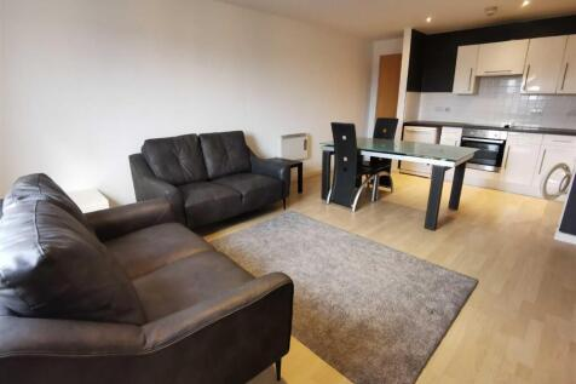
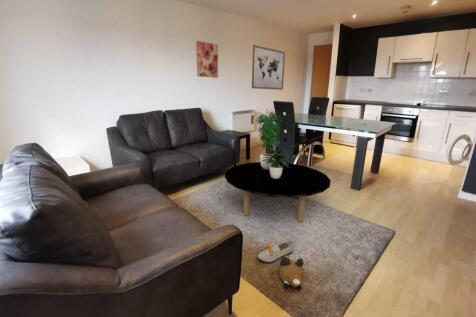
+ wall art [251,44,286,91]
+ plush toy [278,256,304,291]
+ shoe [256,239,294,264]
+ potted plant [255,109,289,179]
+ coffee table [224,161,332,223]
+ wall art [195,40,219,79]
